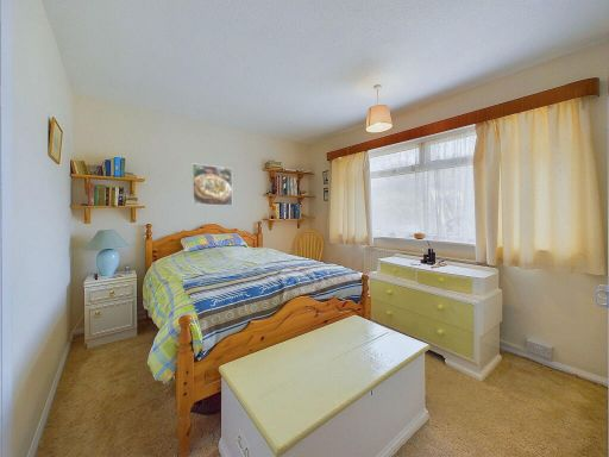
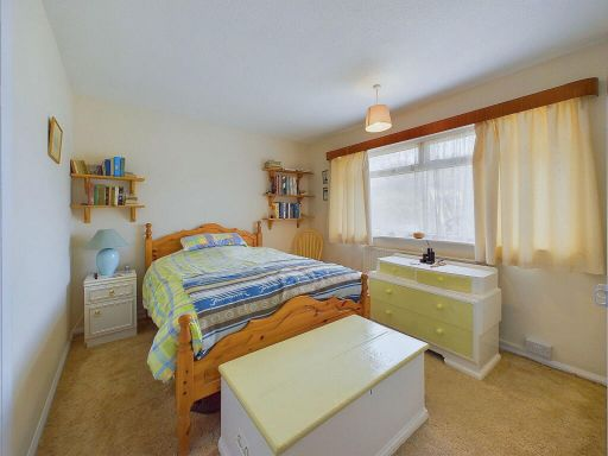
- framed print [190,163,233,207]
